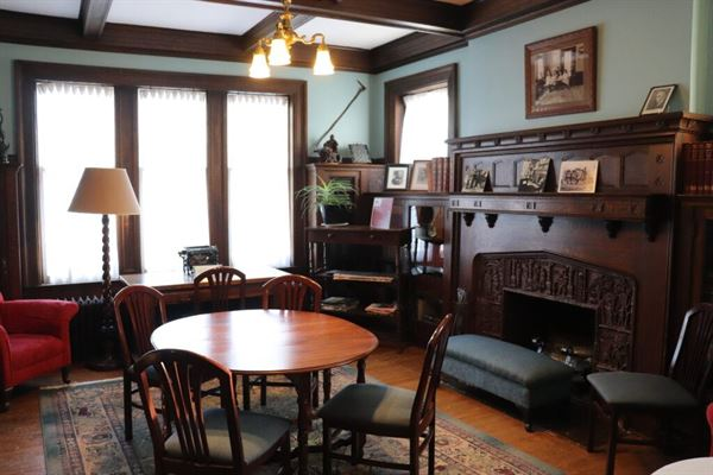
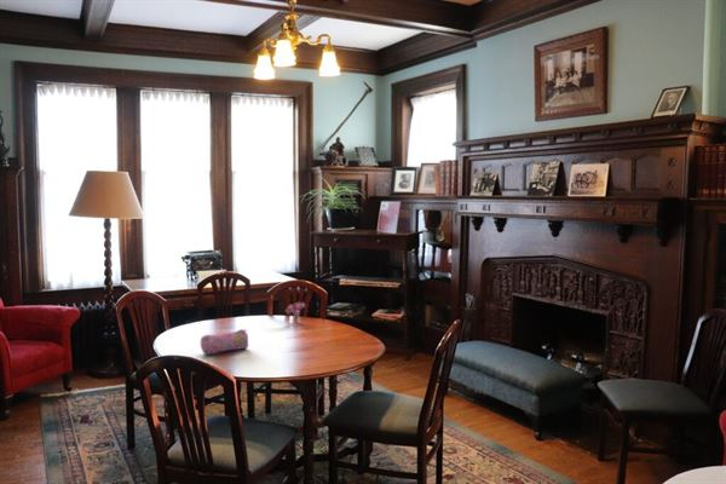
+ flower [284,300,306,323]
+ pencil case [200,328,249,356]
